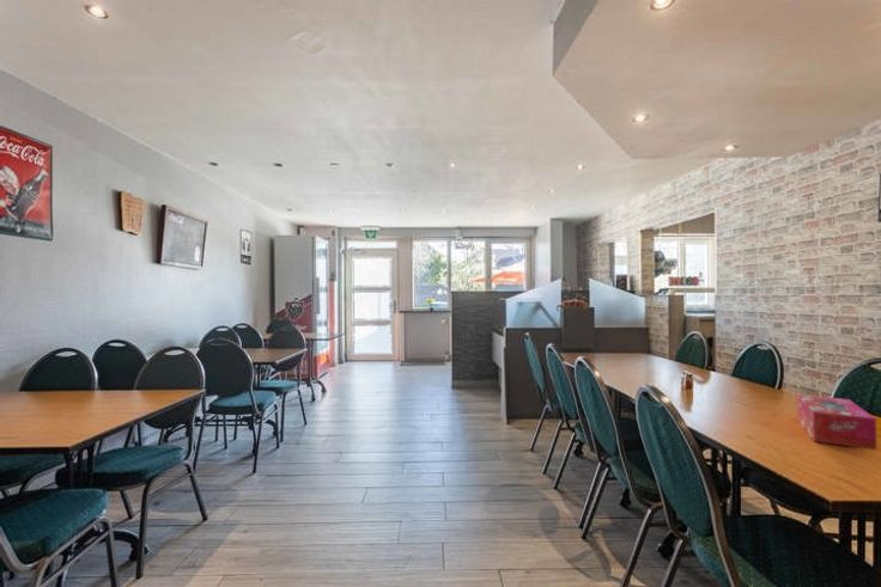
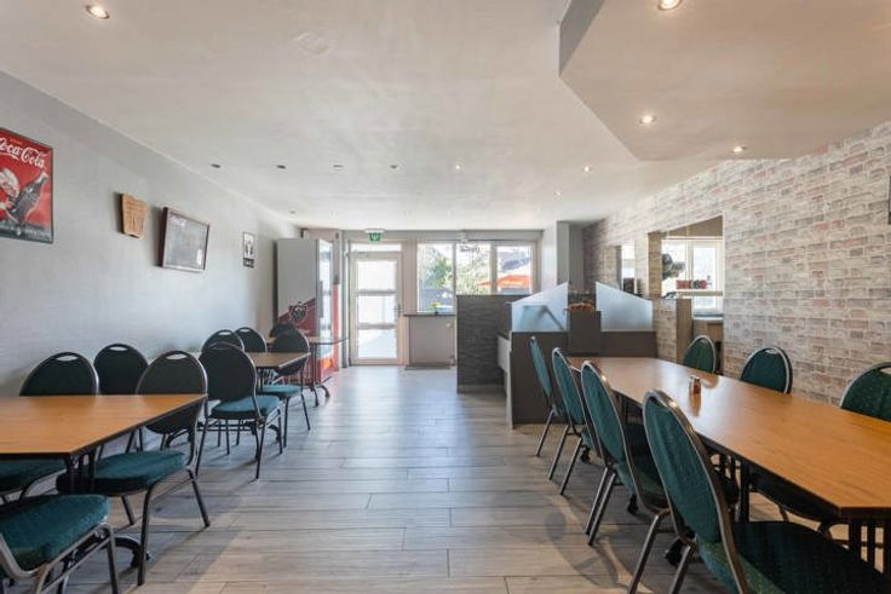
- tissue box [796,393,877,451]
